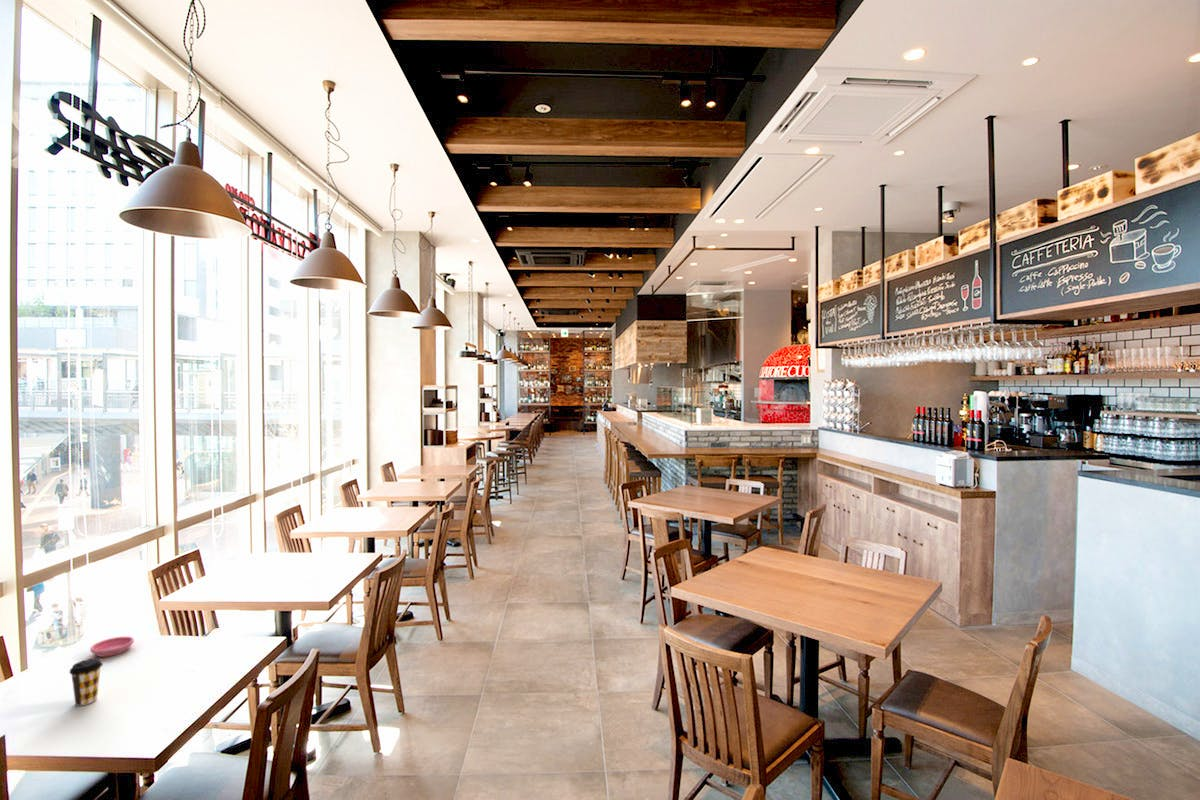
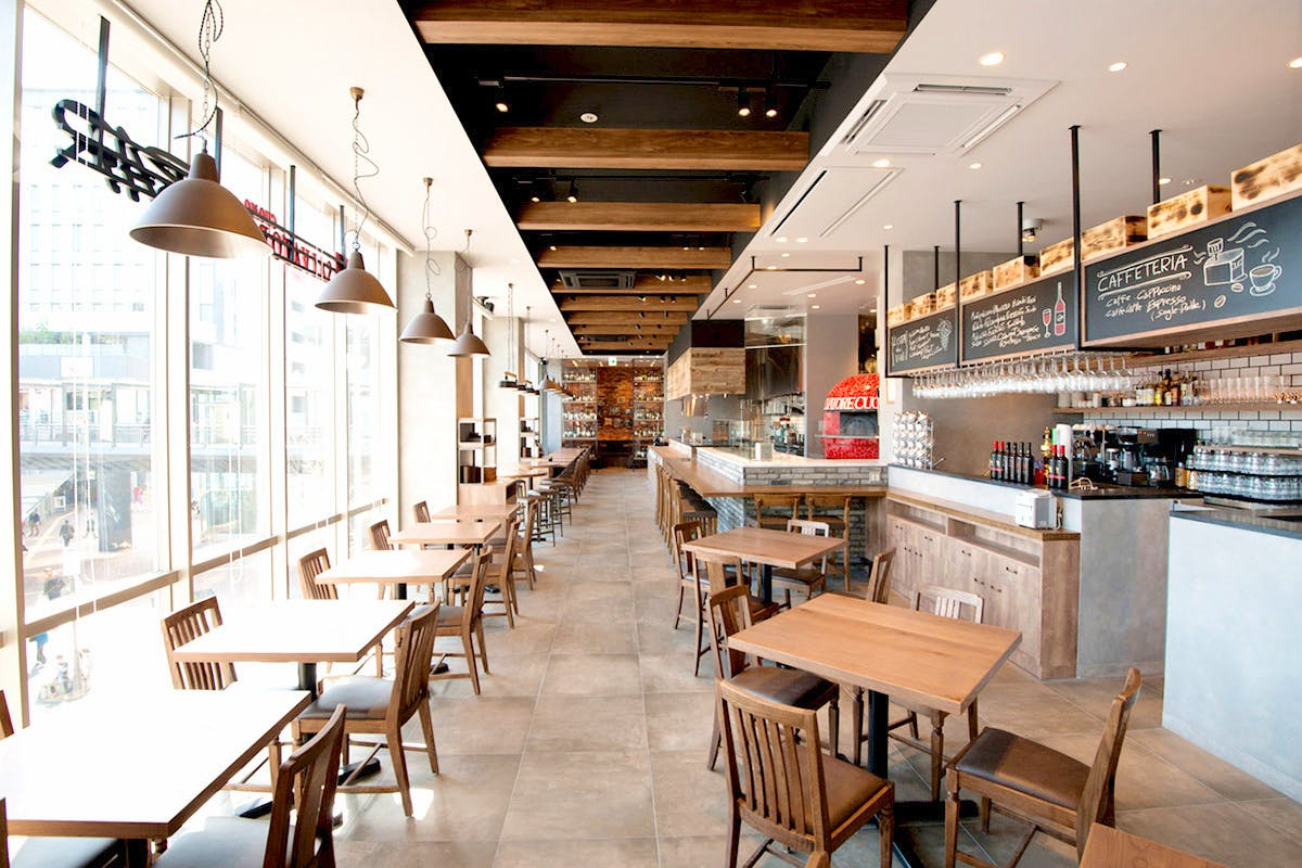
- coffee cup [68,658,104,707]
- saucer [89,636,135,658]
